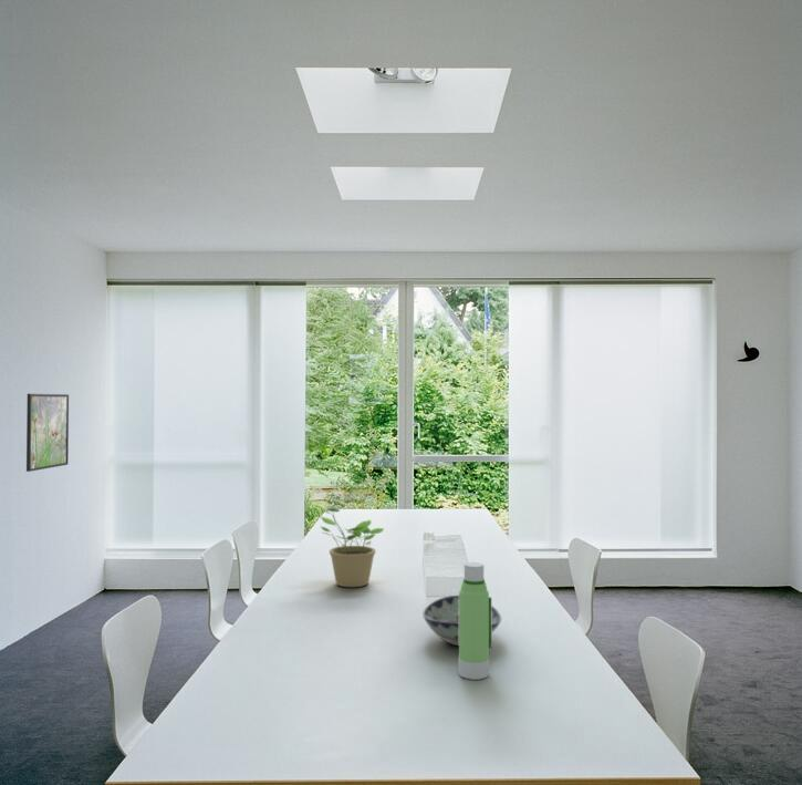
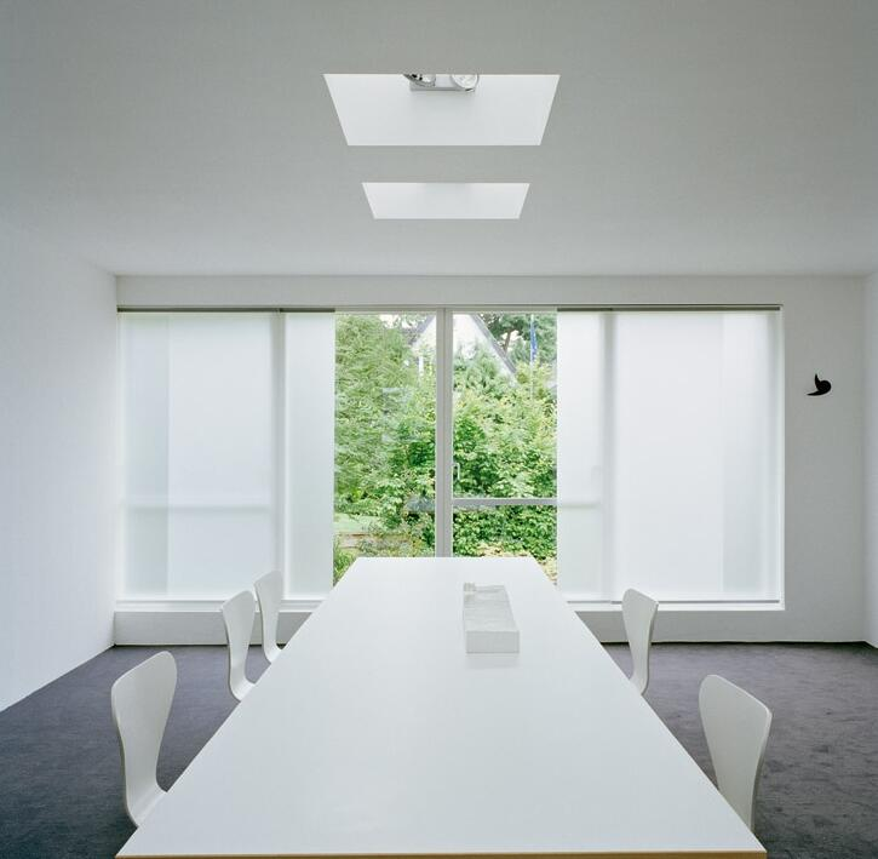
- water bottle [457,561,492,681]
- potted plant [313,504,385,588]
- decorative bowl [421,595,502,647]
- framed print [25,393,70,473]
